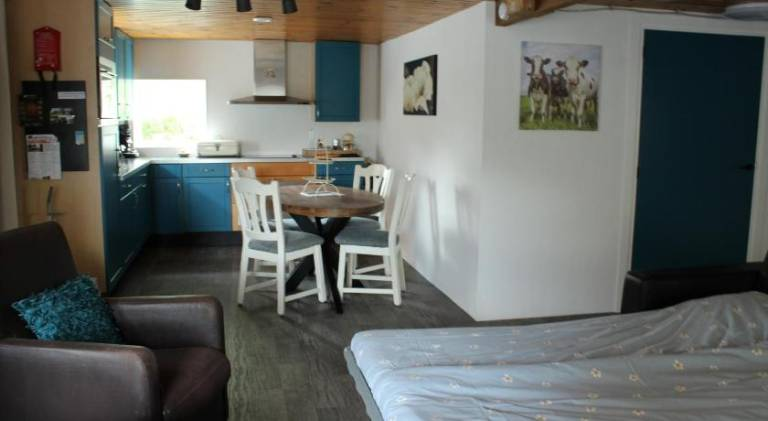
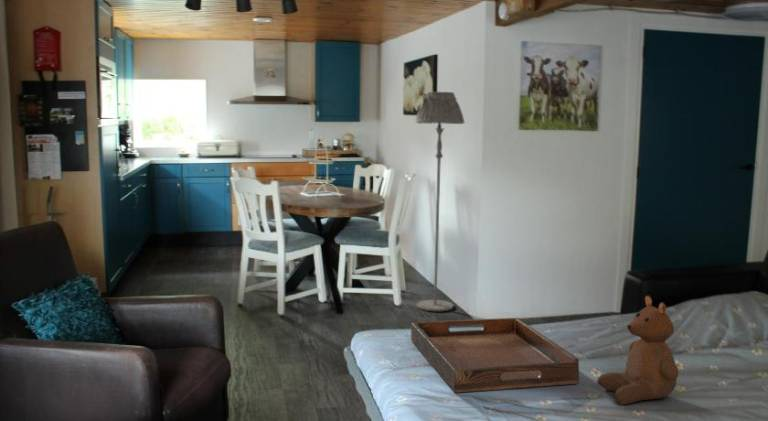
+ serving tray [410,317,580,394]
+ floor lamp [414,91,465,312]
+ teddy bear [596,295,680,406]
